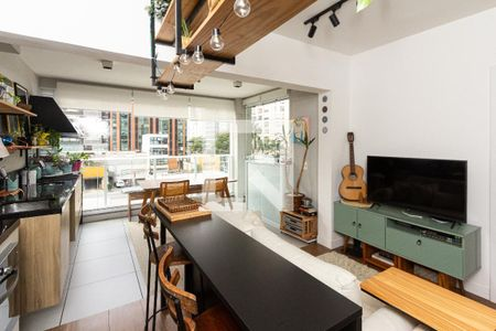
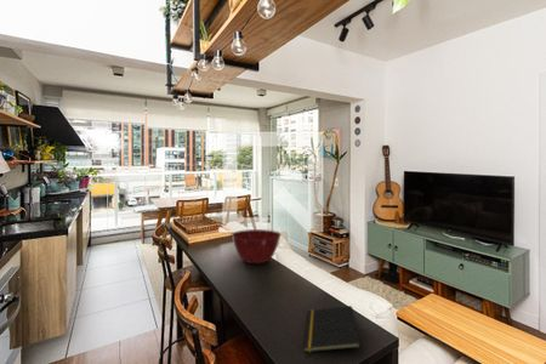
+ notepad [302,305,362,353]
+ mixing bowl [231,228,283,265]
